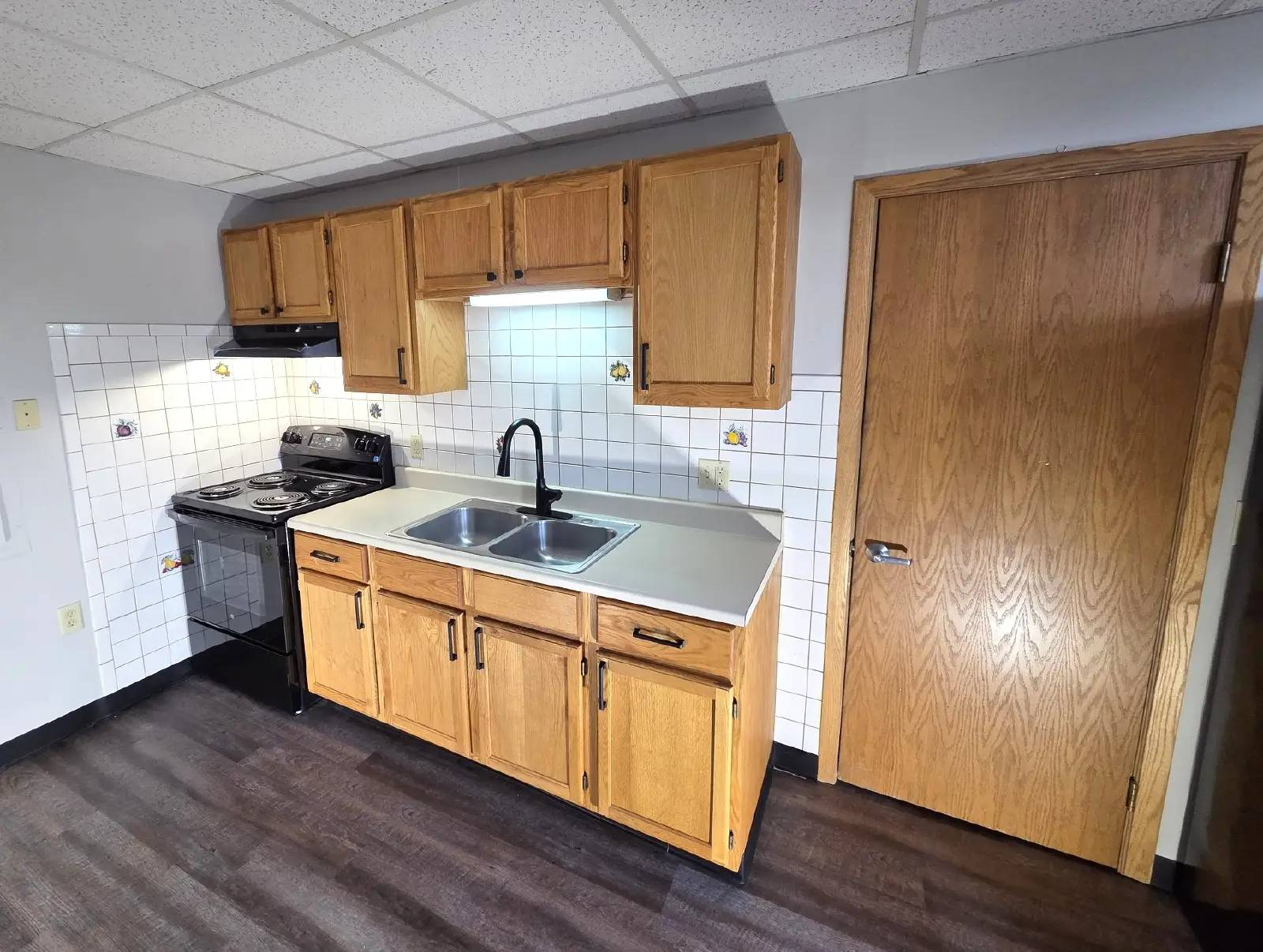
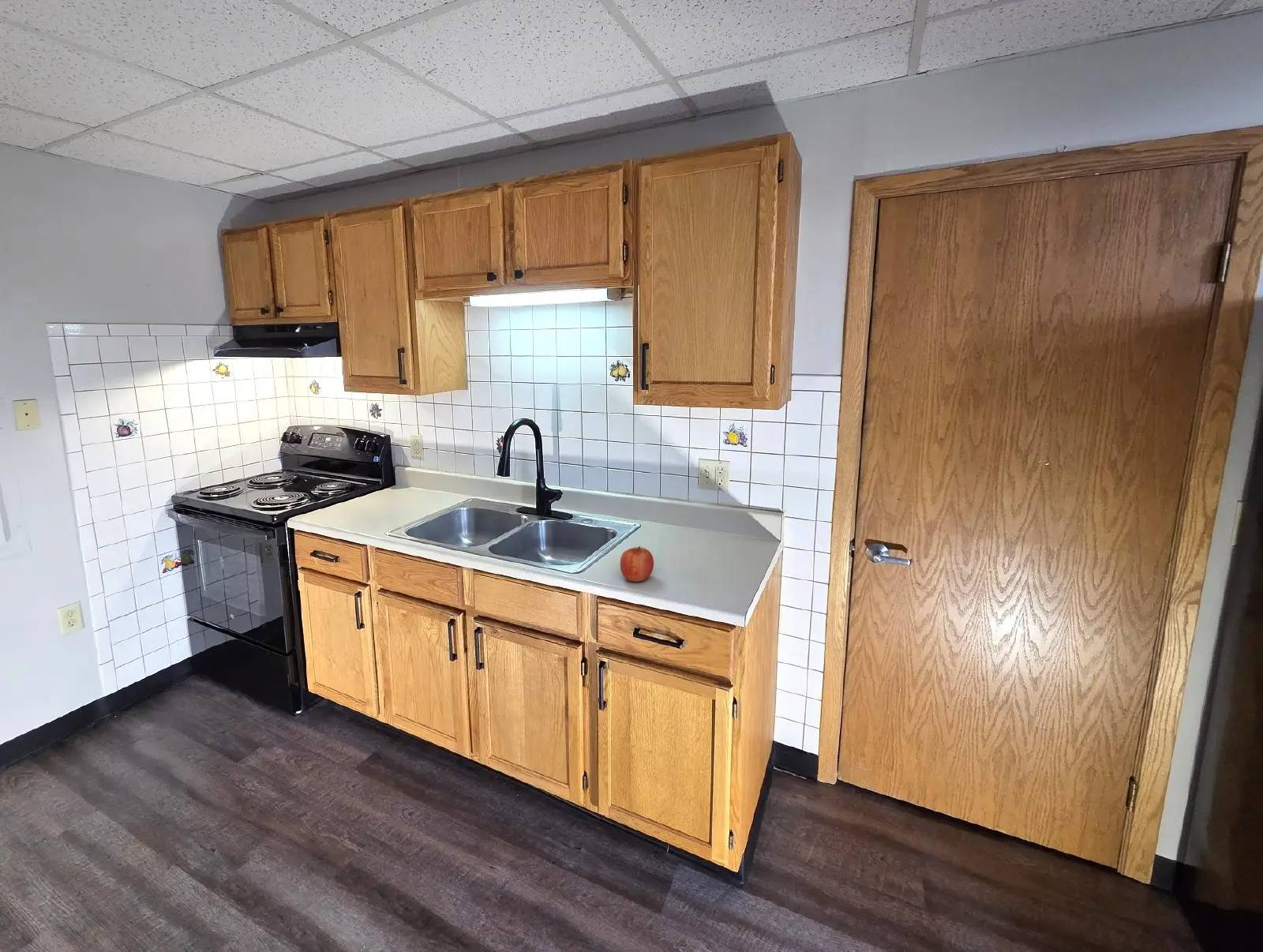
+ fruit [620,545,654,583]
